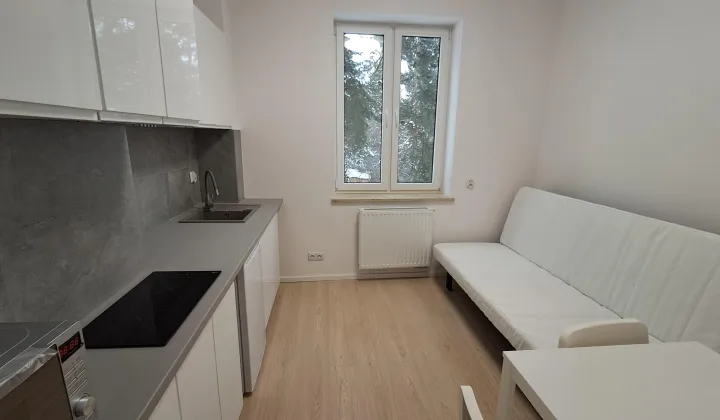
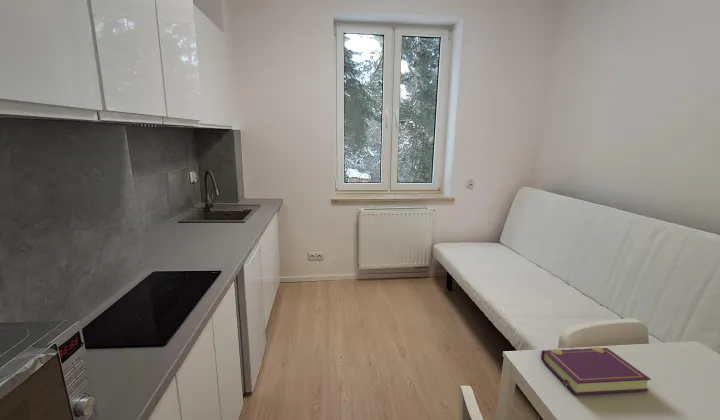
+ book [540,347,652,396]
